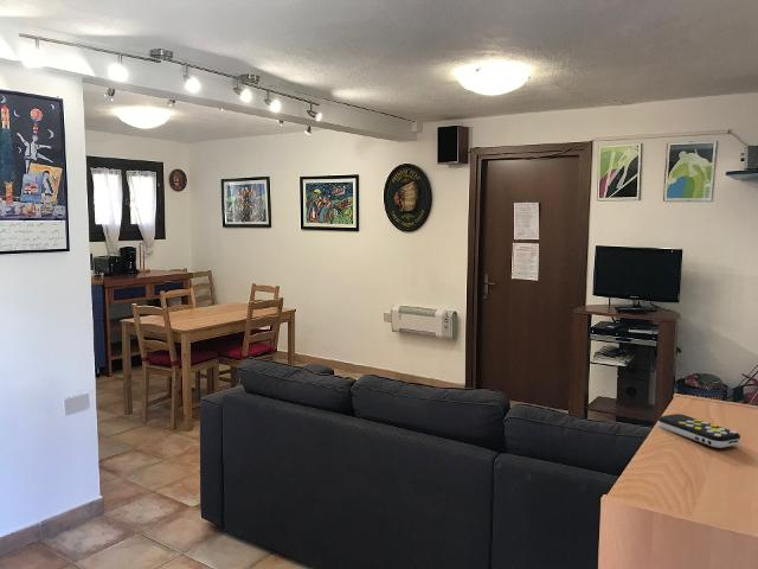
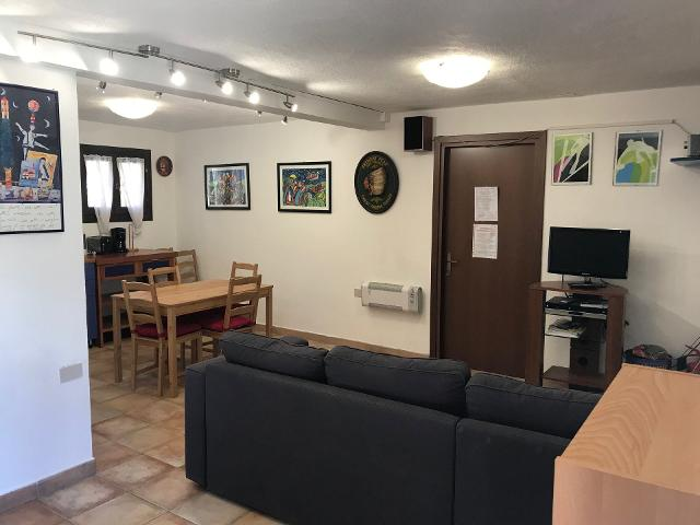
- remote control [656,413,741,449]
